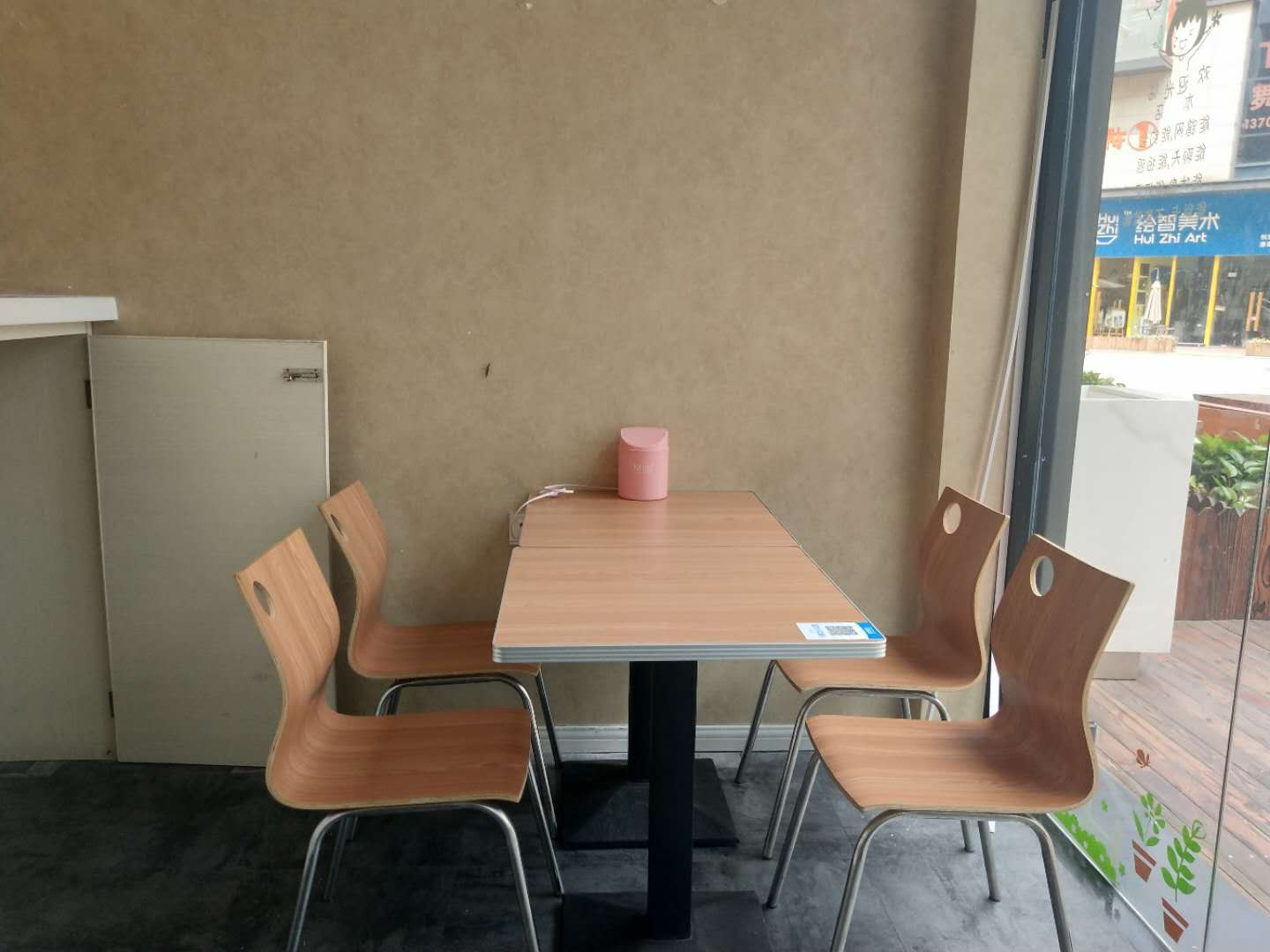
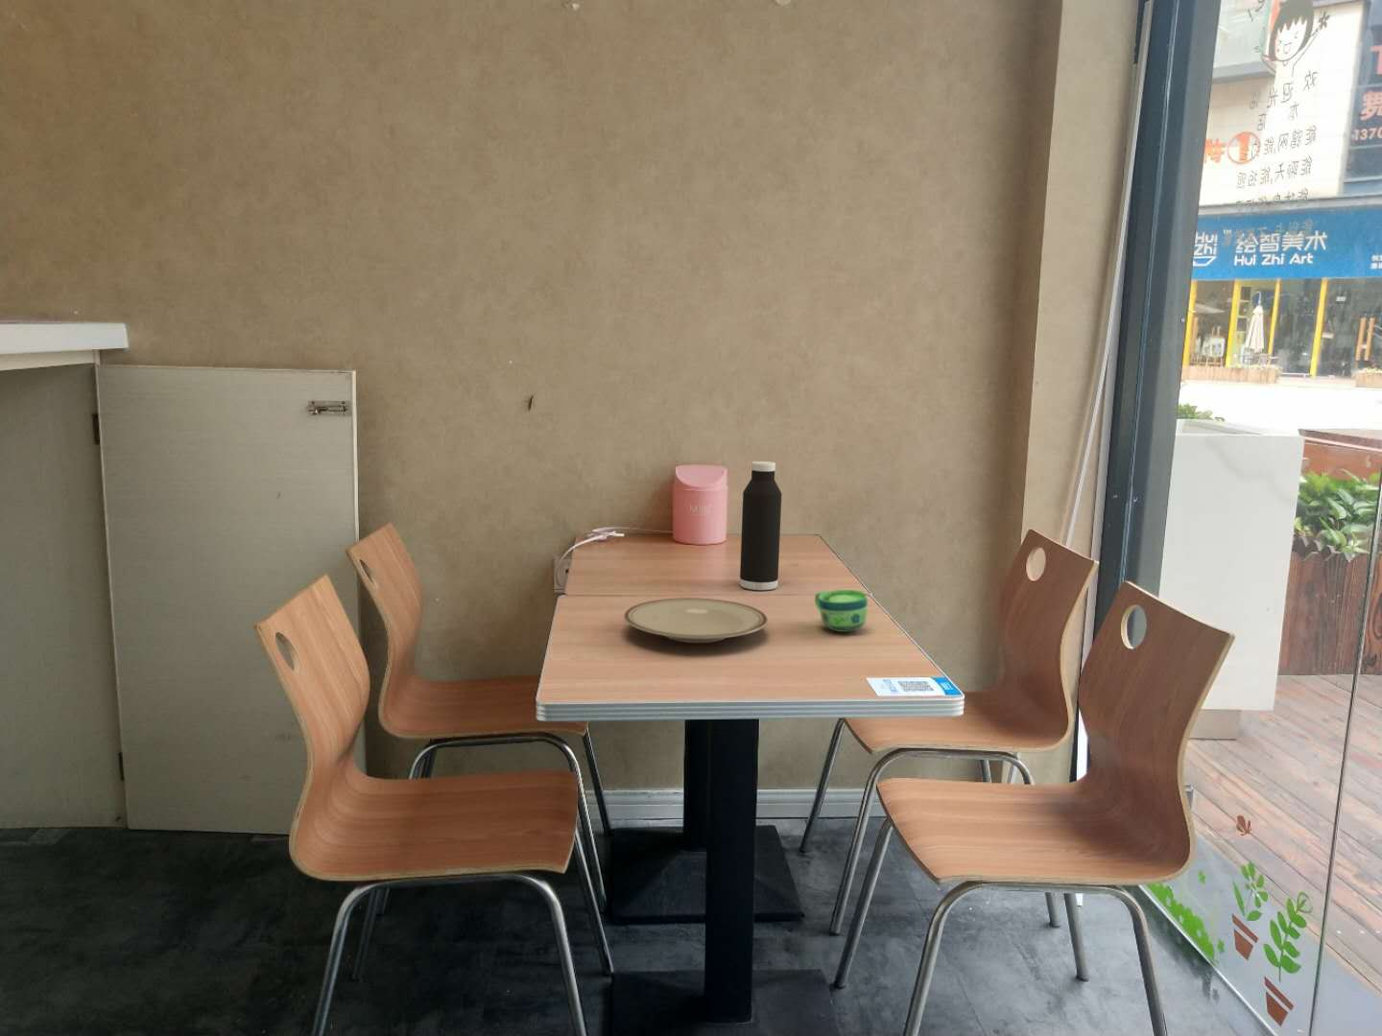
+ plate [622,596,768,643]
+ water bottle [739,460,782,591]
+ cup [814,589,868,633]
